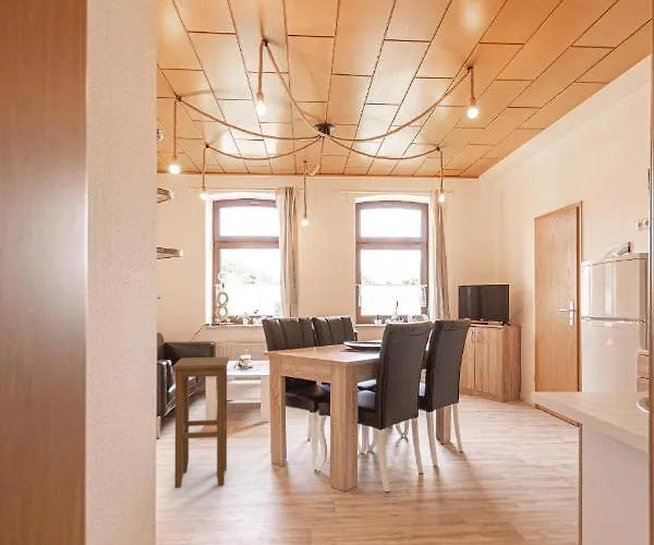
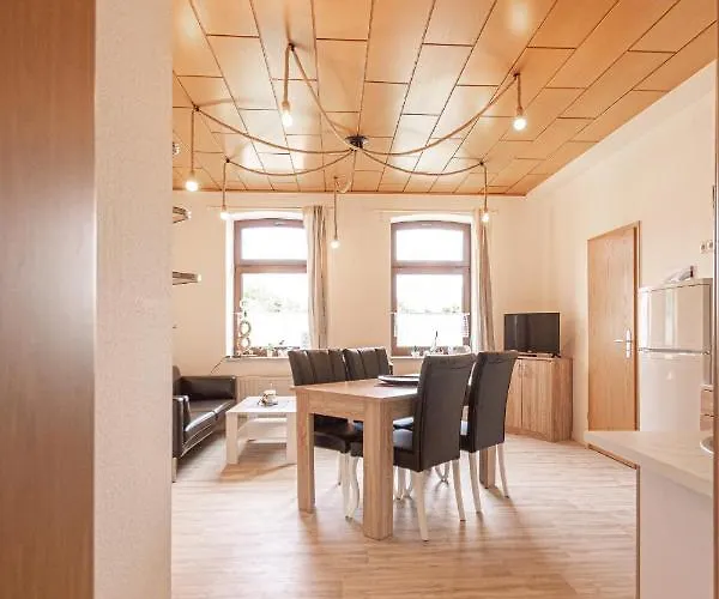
- stool [171,355,230,489]
